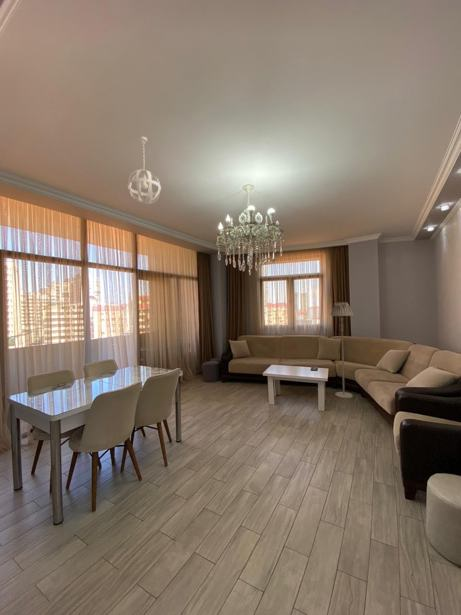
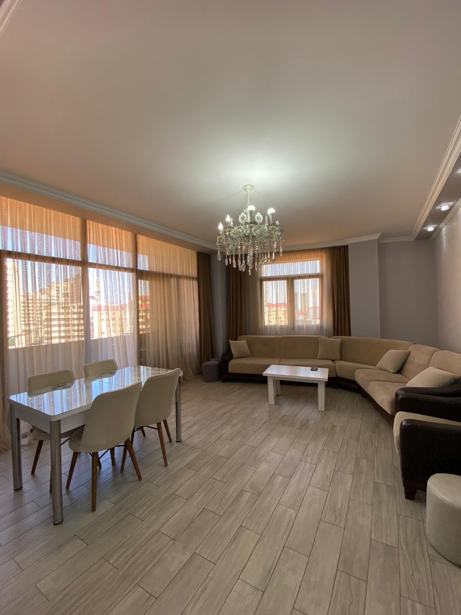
- floor lamp [330,302,354,399]
- pendant light [127,136,162,205]
